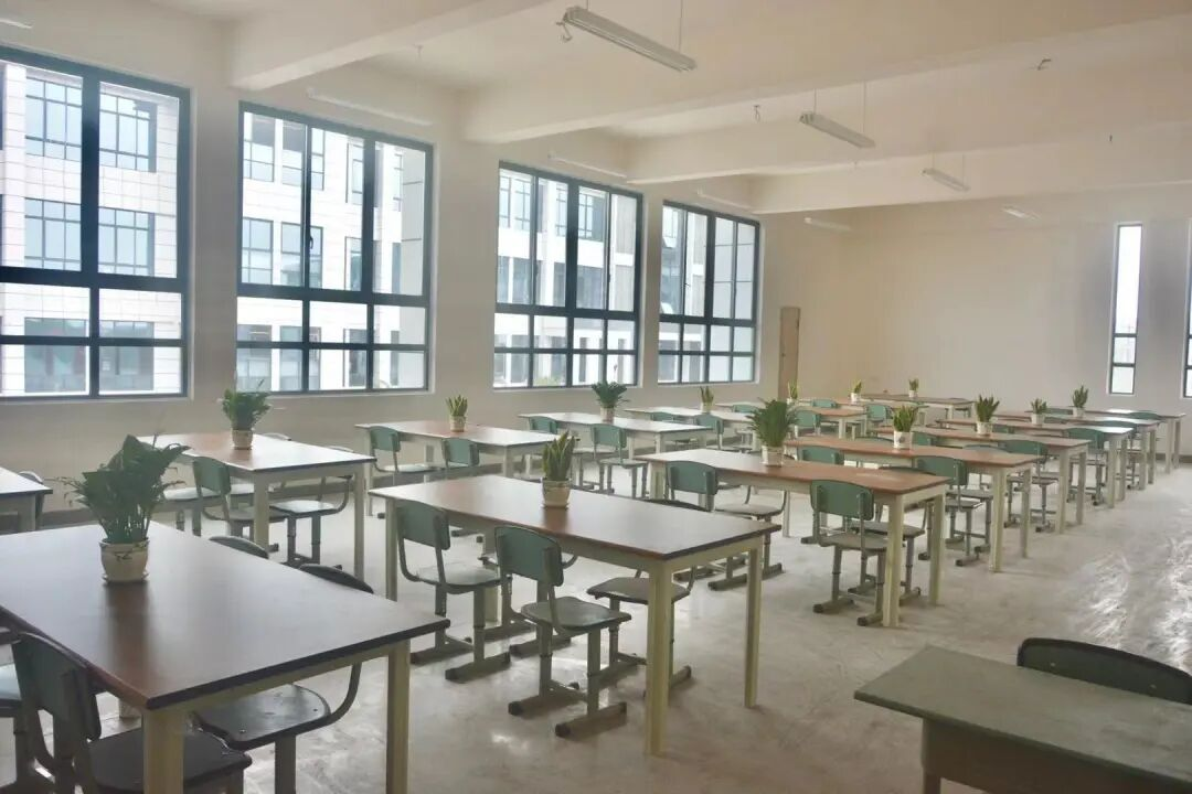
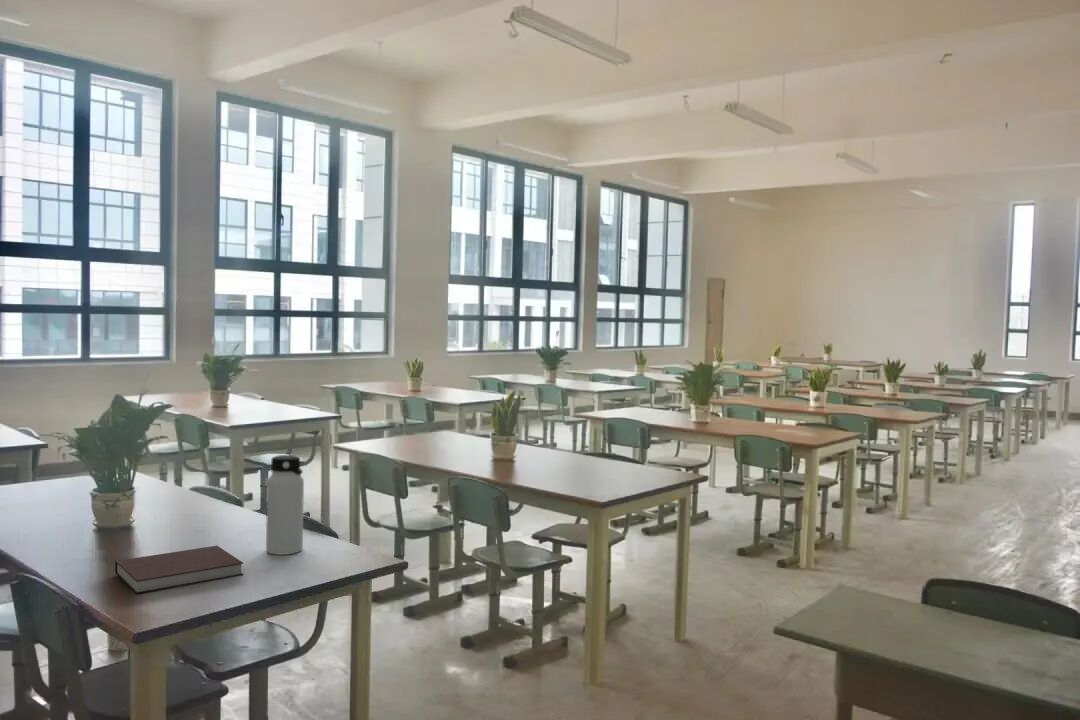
+ notebook [114,545,244,595]
+ water bottle [265,454,305,556]
